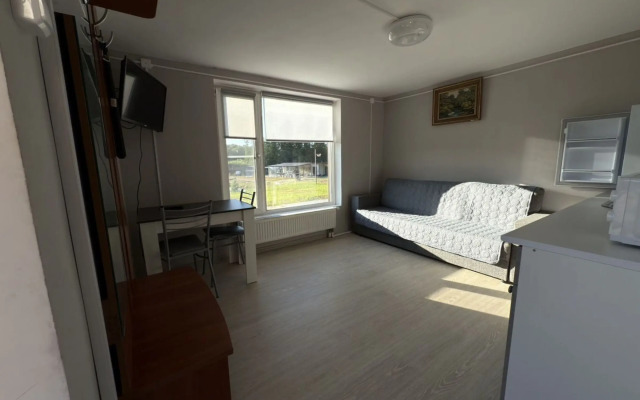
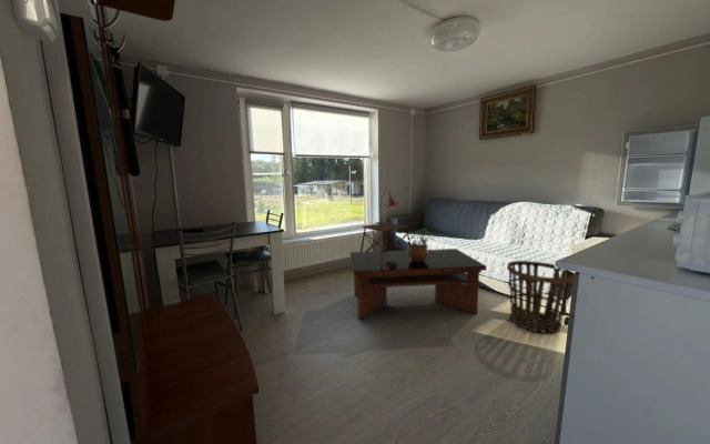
+ coffee table [349,248,487,321]
+ lamp [374,188,399,225]
+ side table [359,222,412,252]
+ basket [506,260,575,334]
+ potted plant [406,223,438,262]
